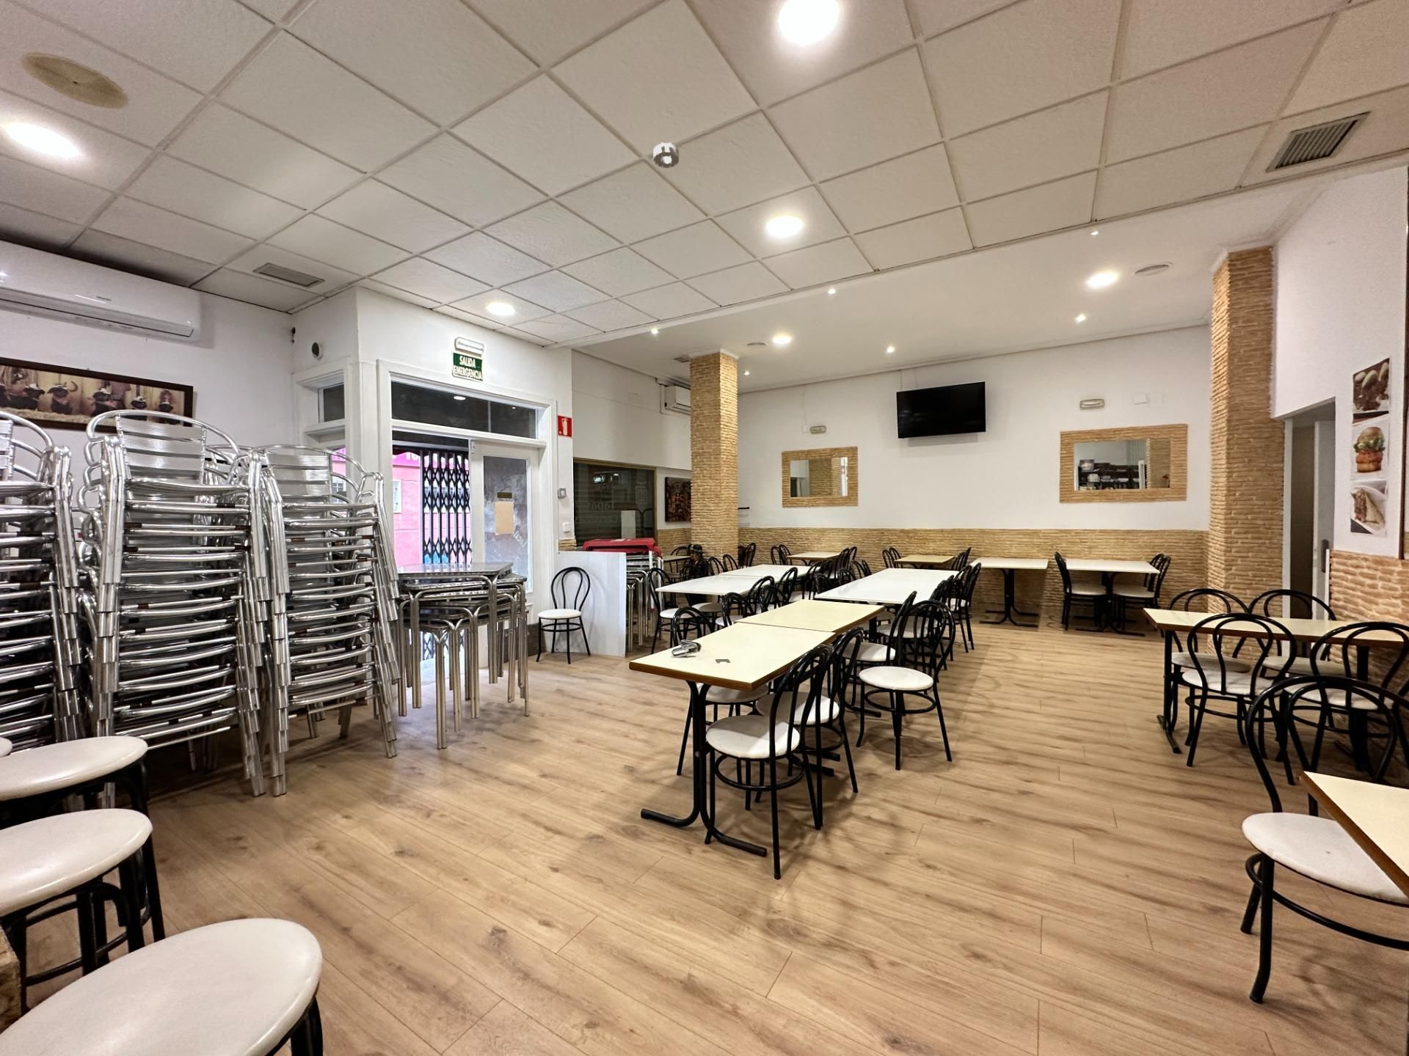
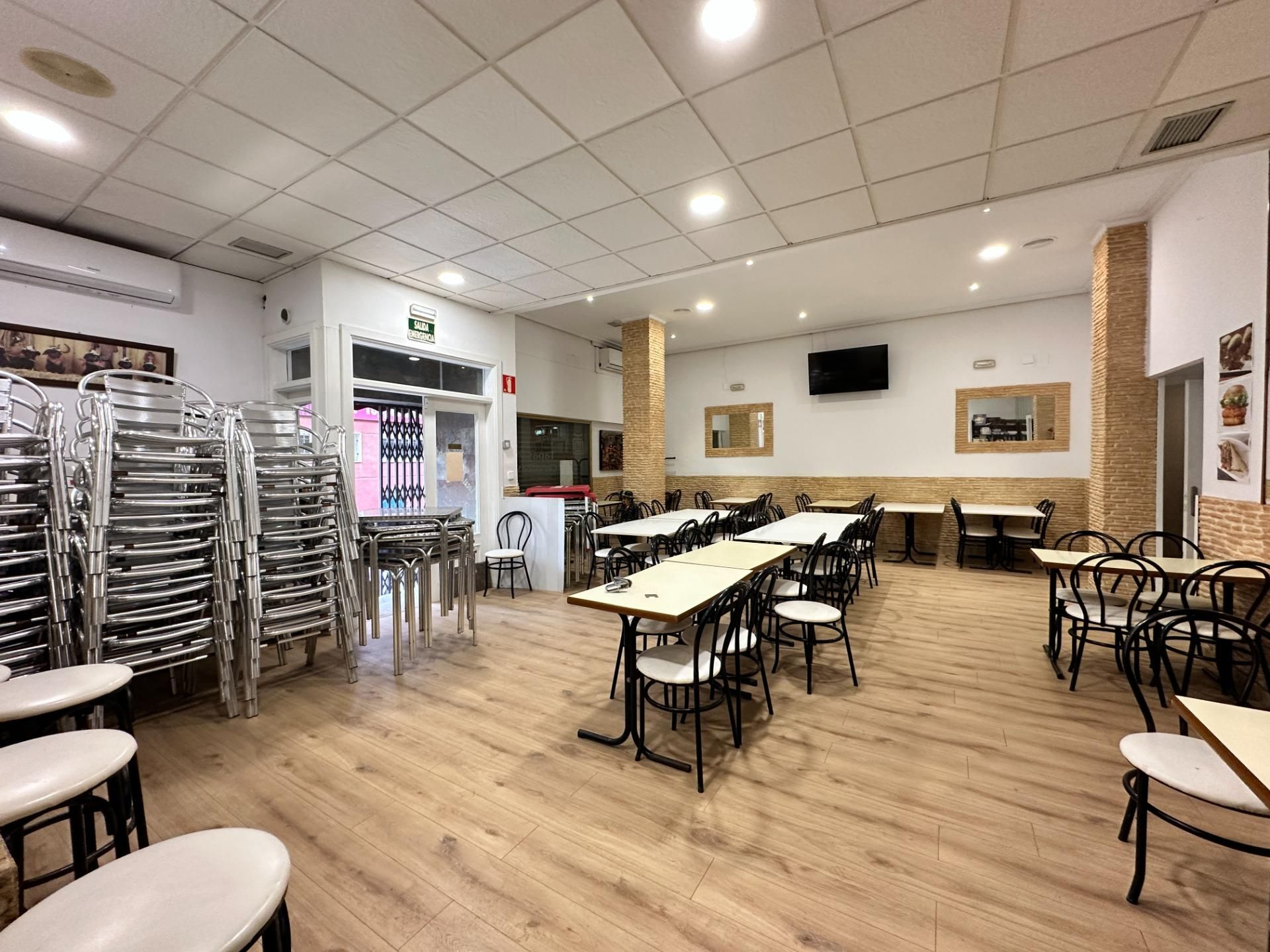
- smoke detector [652,142,680,169]
